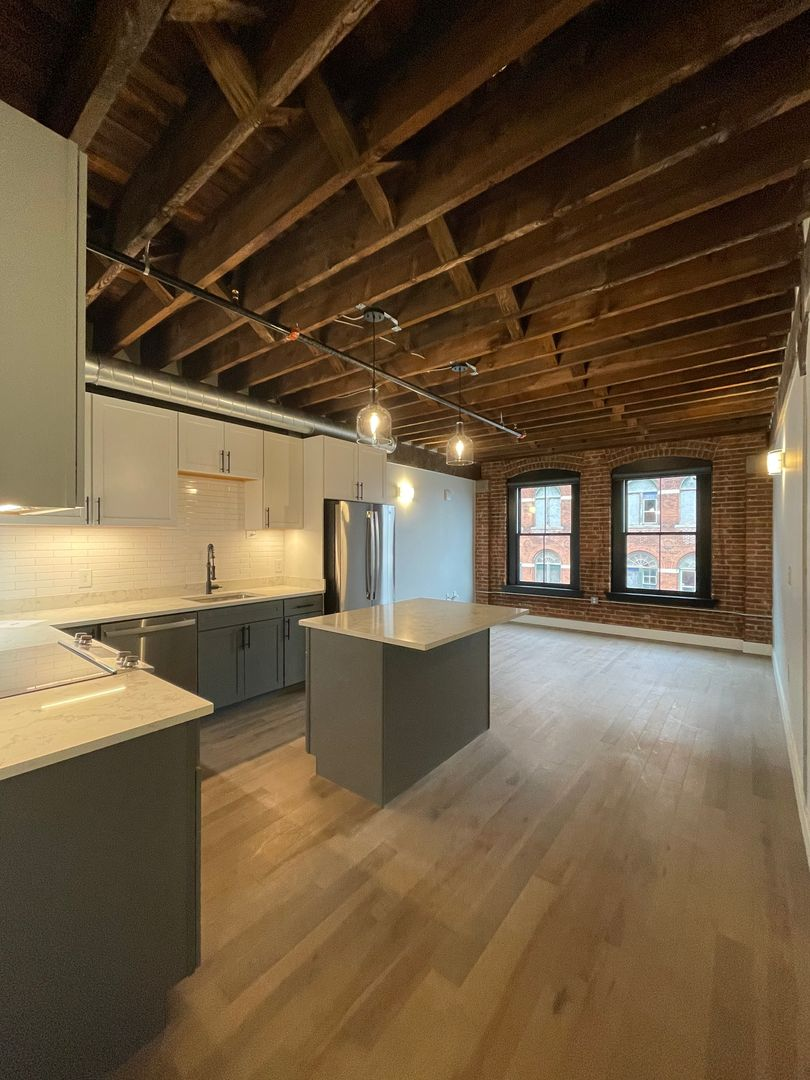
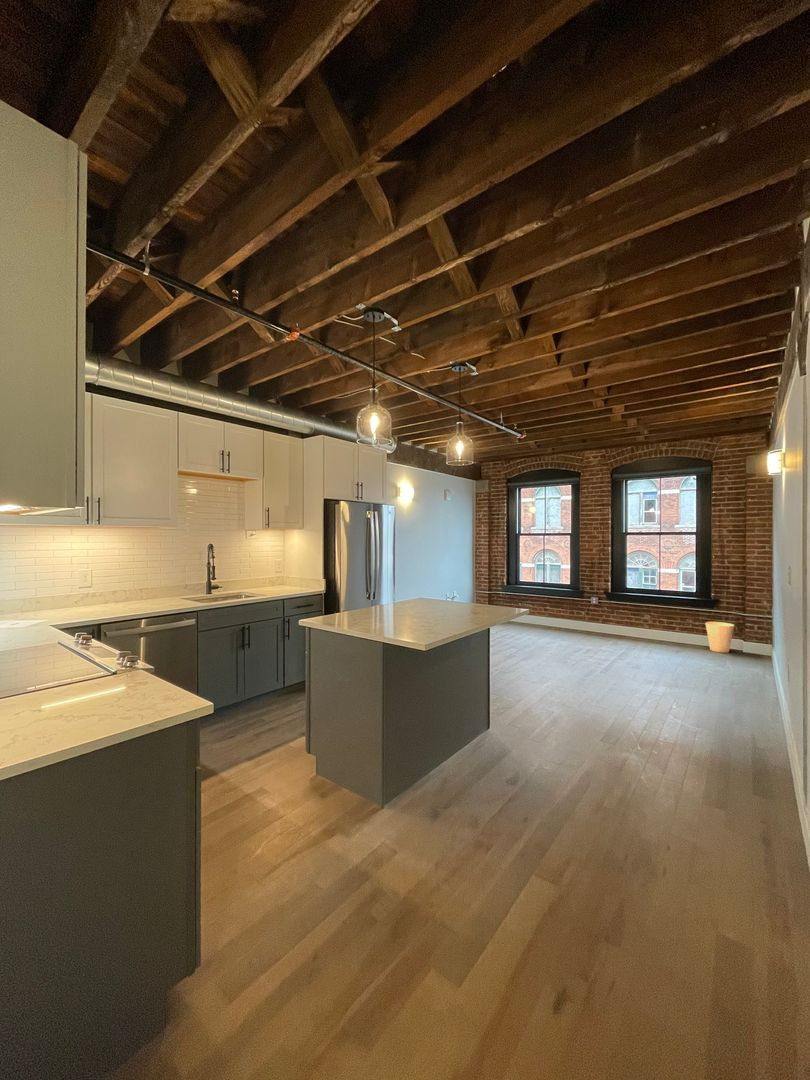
+ trash can [705,621,735,654]
